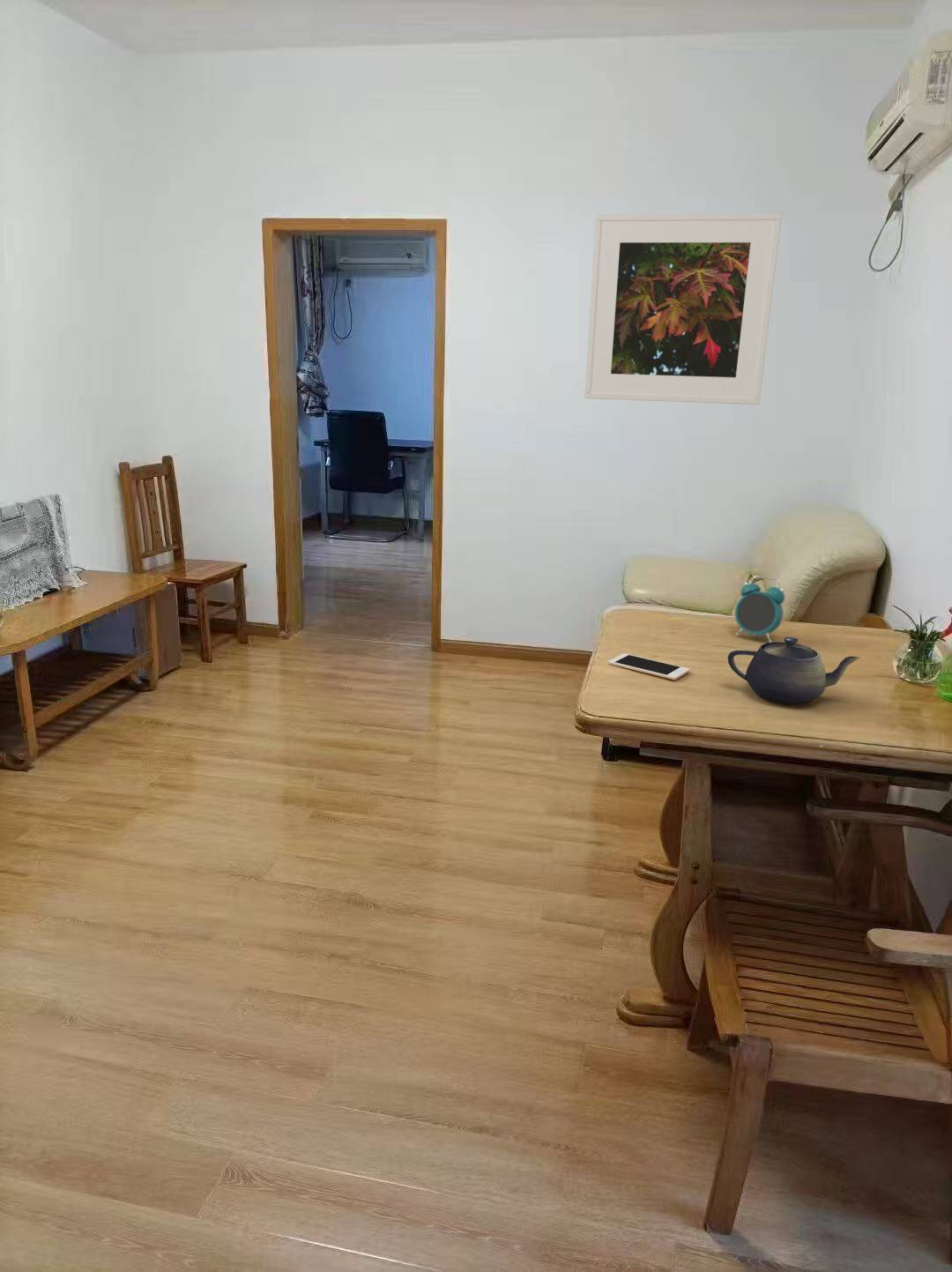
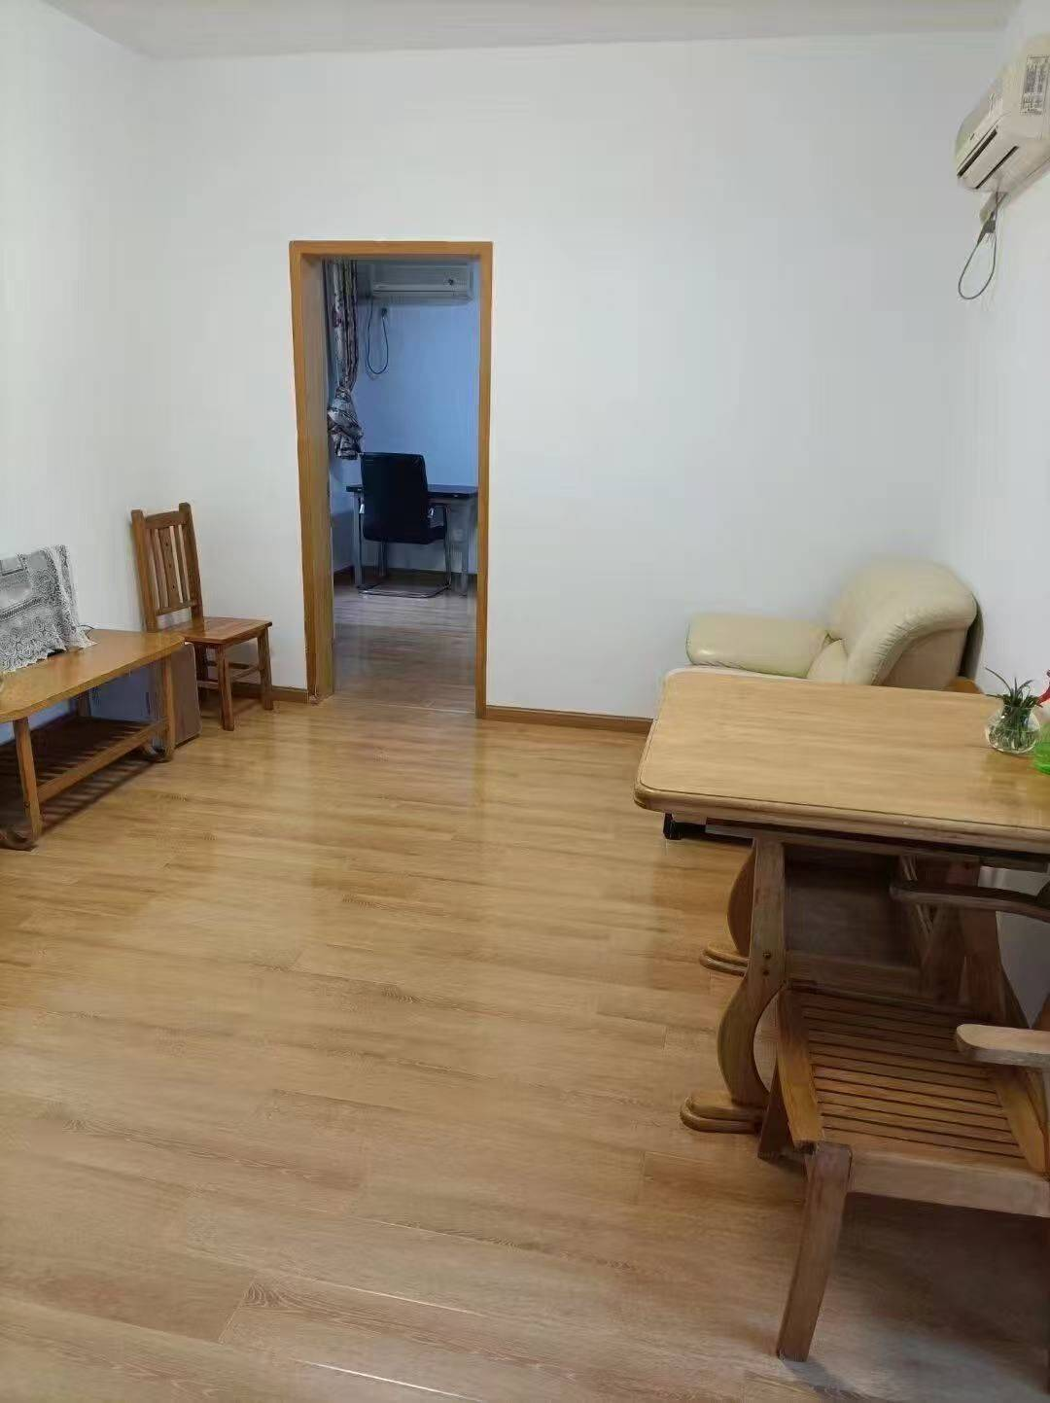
- alarm clock [734,575,785,643]
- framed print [584,212,783,405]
- teapot [727,636,862,705]
- cell phone [607,653,691,681]
